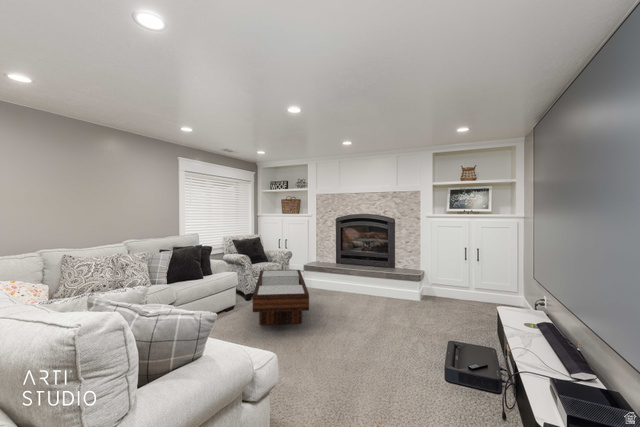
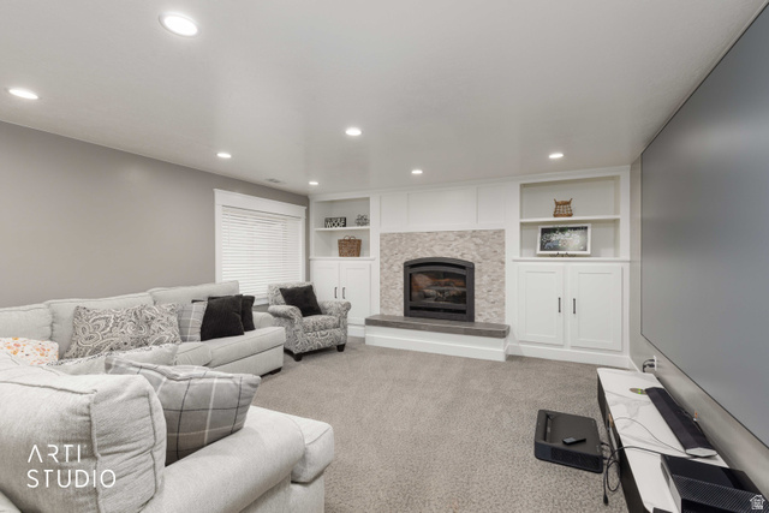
- coffee table [252,269,310,326]
